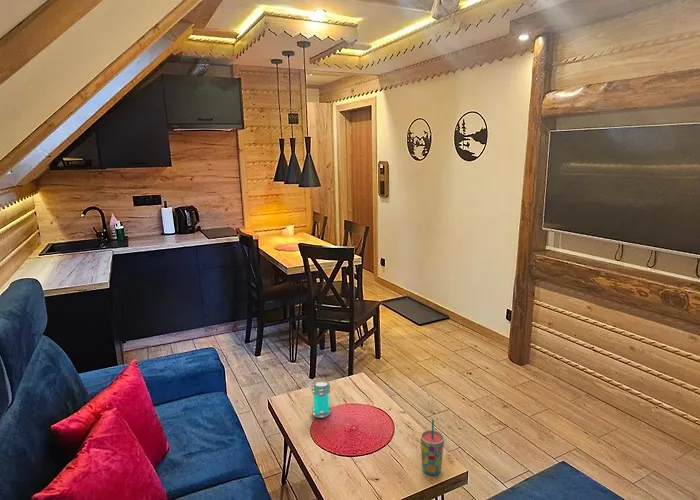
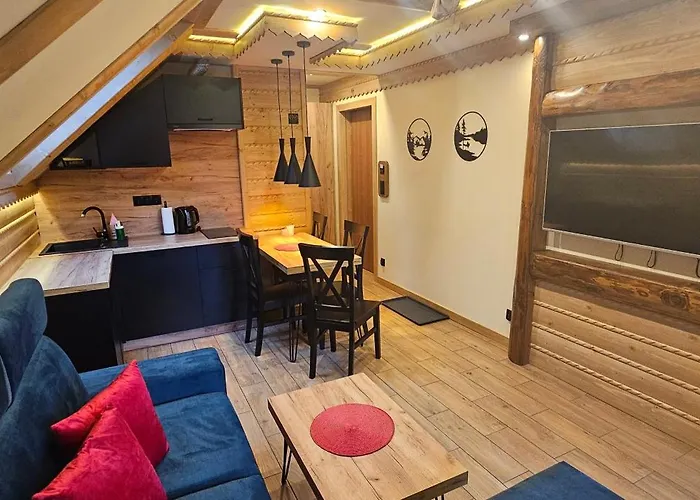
- jar [311,378,332,419]
- cup [420,418,445,476]
